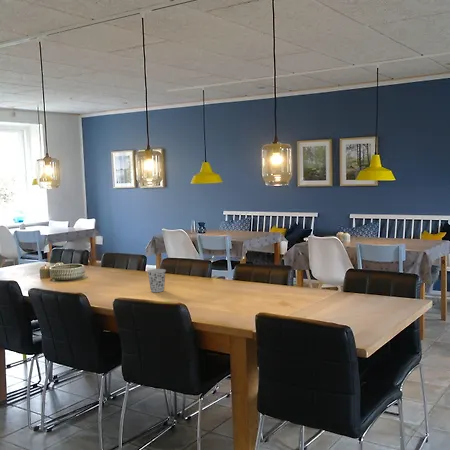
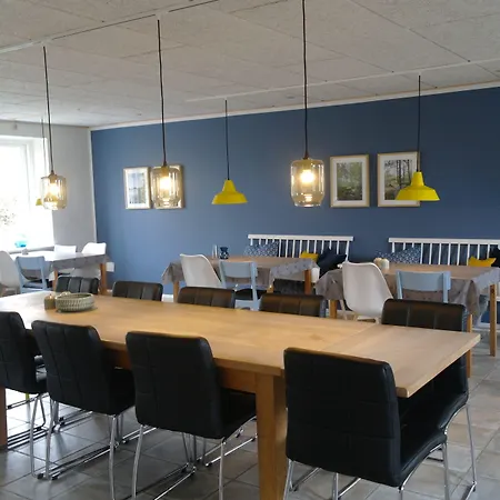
- cup [146,268,167,293]
